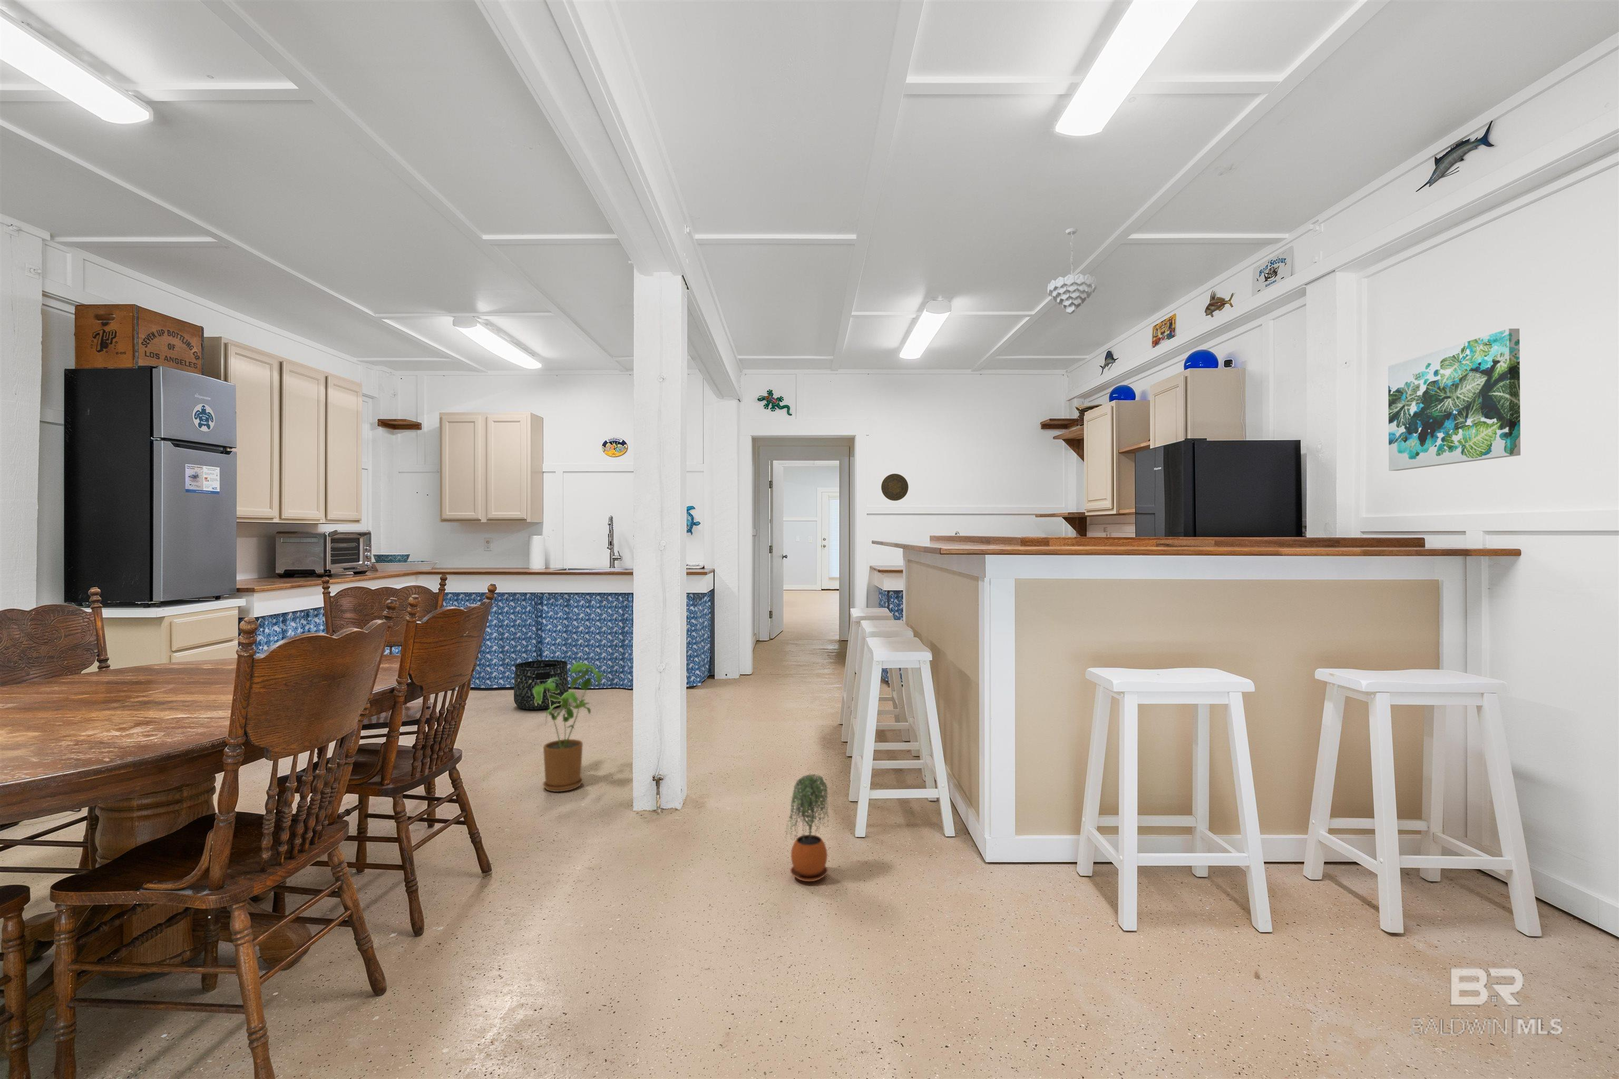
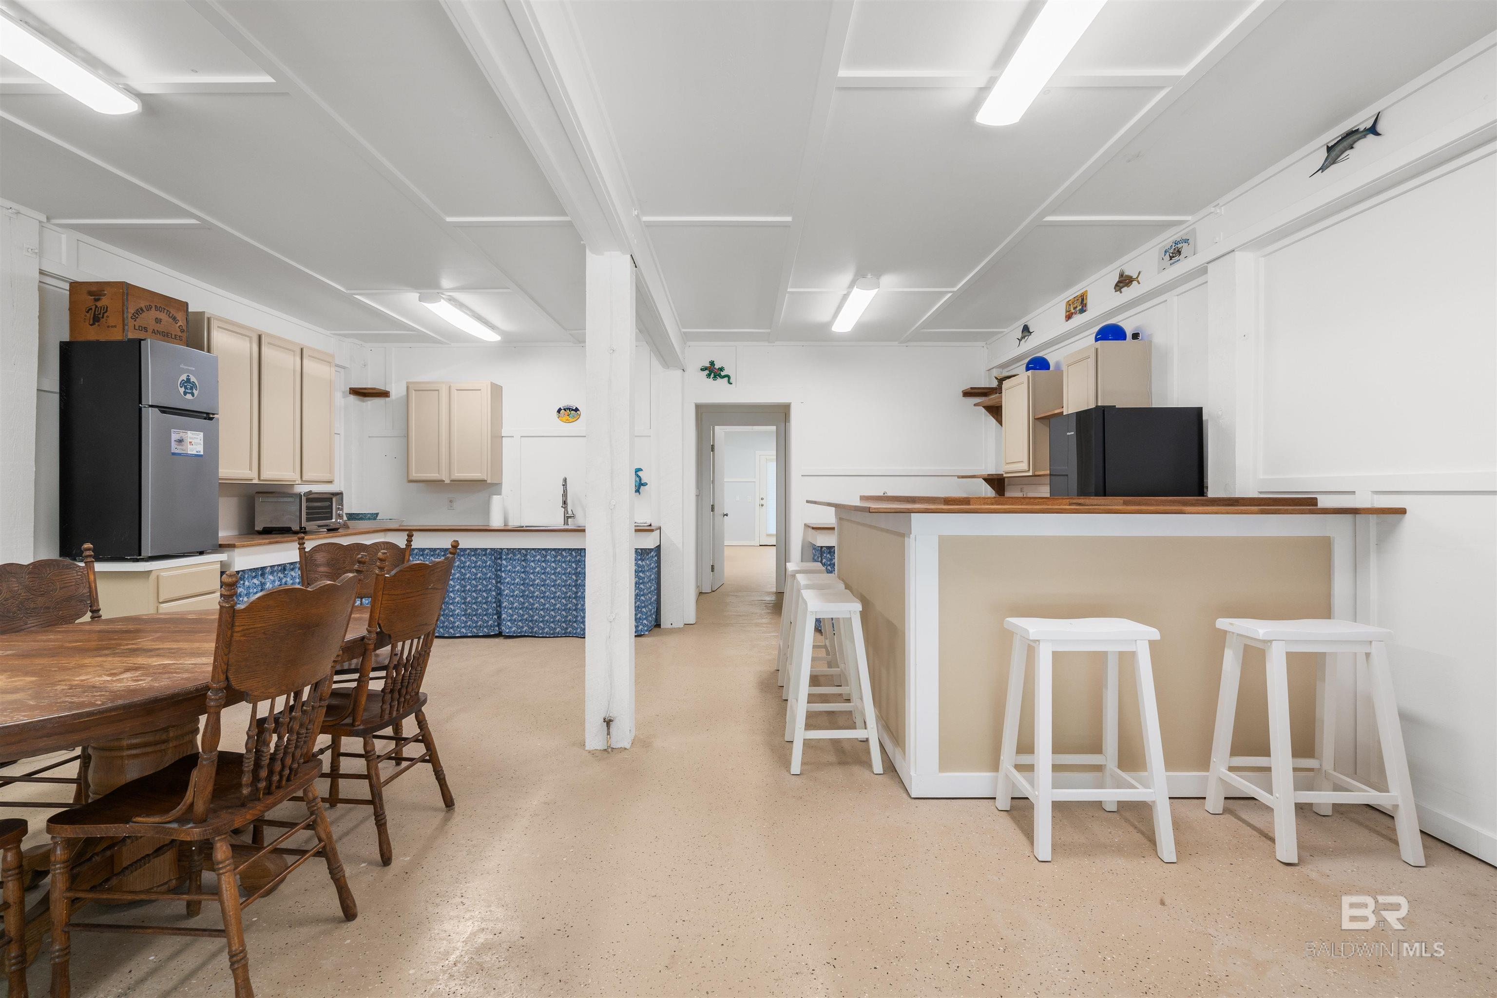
- pendant light [1047,228,1097,316]
- decorative plate [881,473,909,501]
- potted plant [785,773,830,883]
- house plant [534,661,608,792]
- wall art [1388,329,1521,472]
- basket [513,659,569,711]
